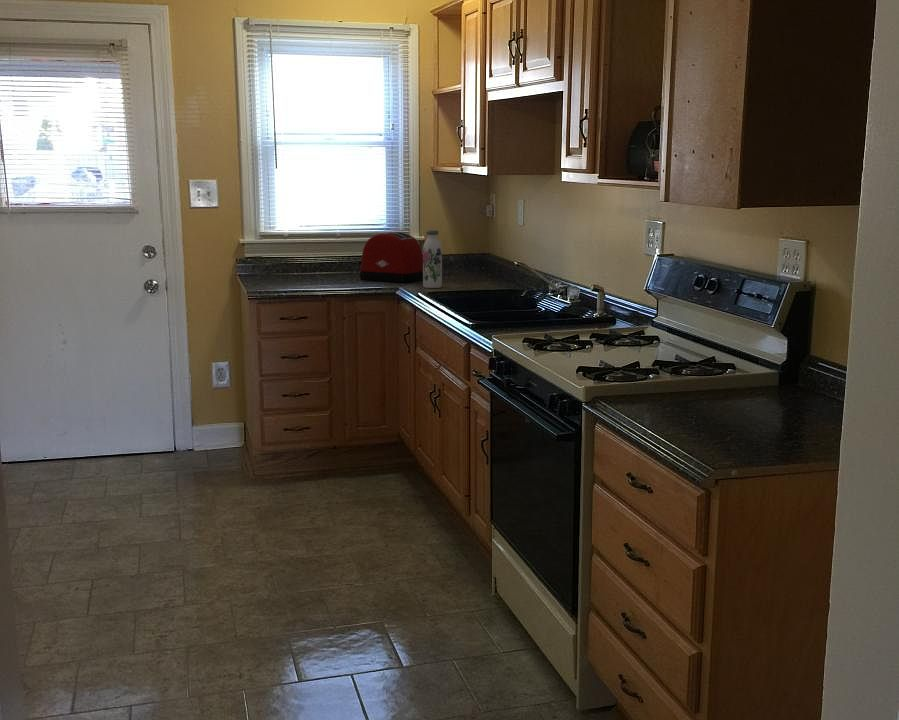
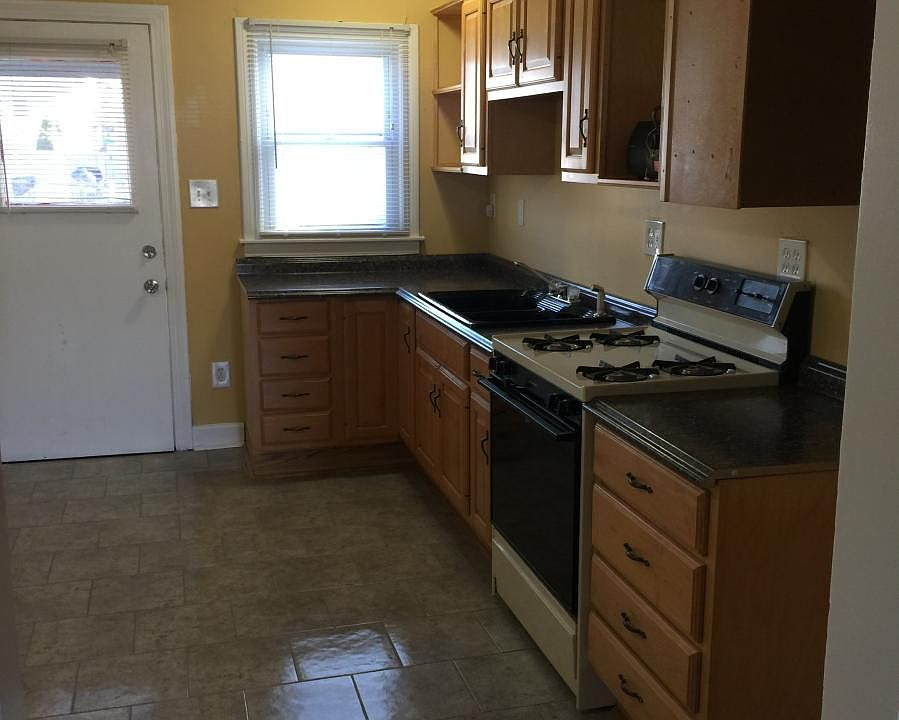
- toaster [358,231,423,283]
- water bottle [422,229,443,289]
